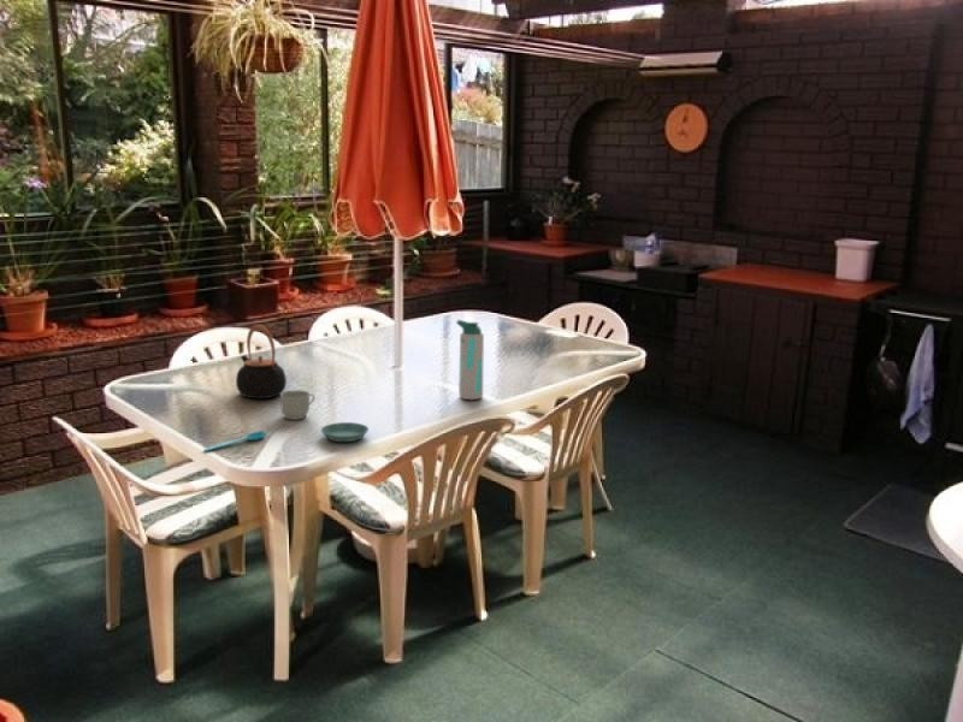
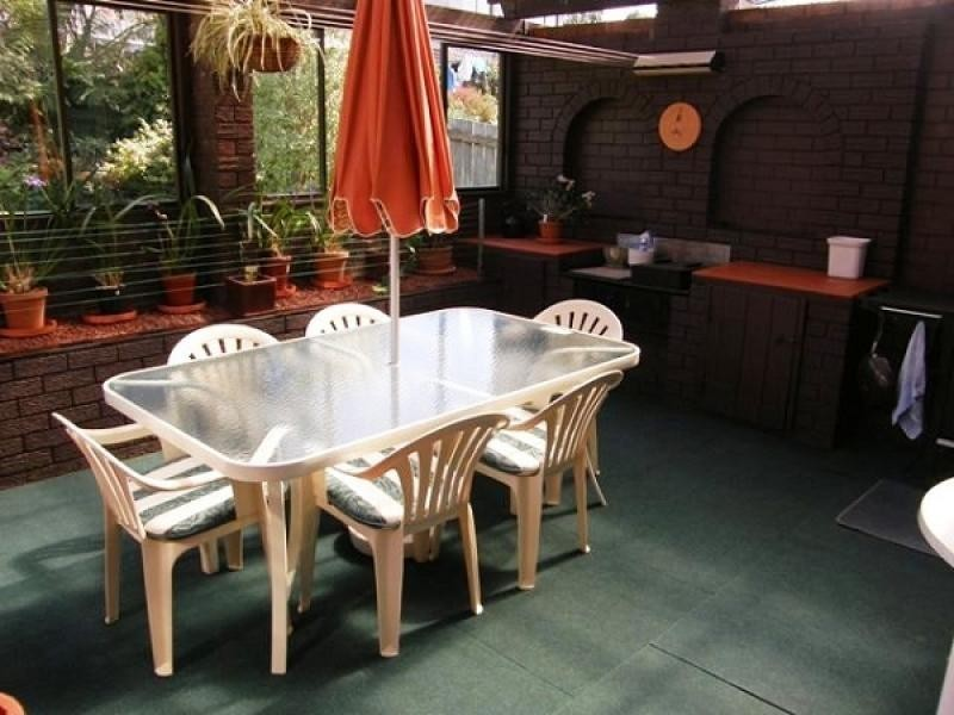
- water bottle [455,319,485,401]
- teapot [235,324,288,400]
- spoon [202,430,267,452]
- saucer [320,421,370,443]
- mug [279,389,315,421]
